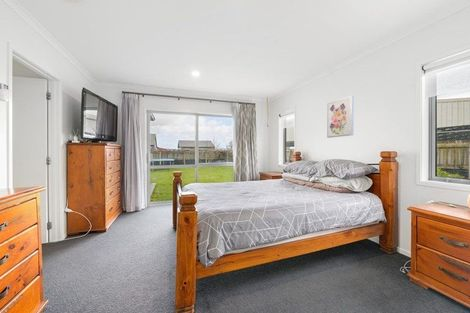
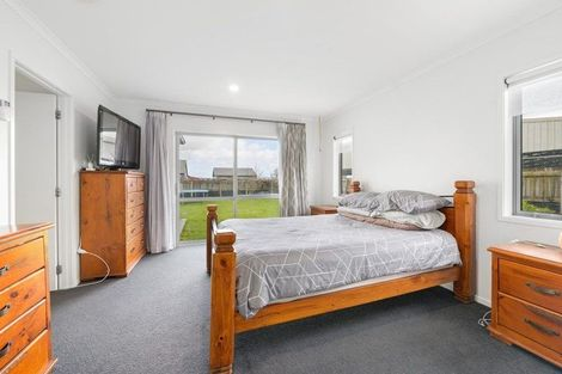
- wall art [326,95,355,139]
